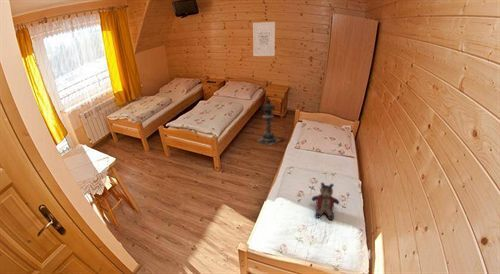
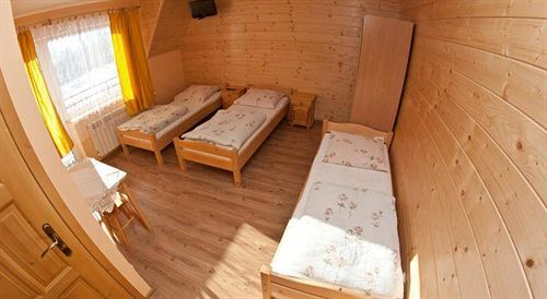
- wall art [252,21,276,57]
- lantern [255,96,281,146]
- stuffed bear [311,182,341,221]
